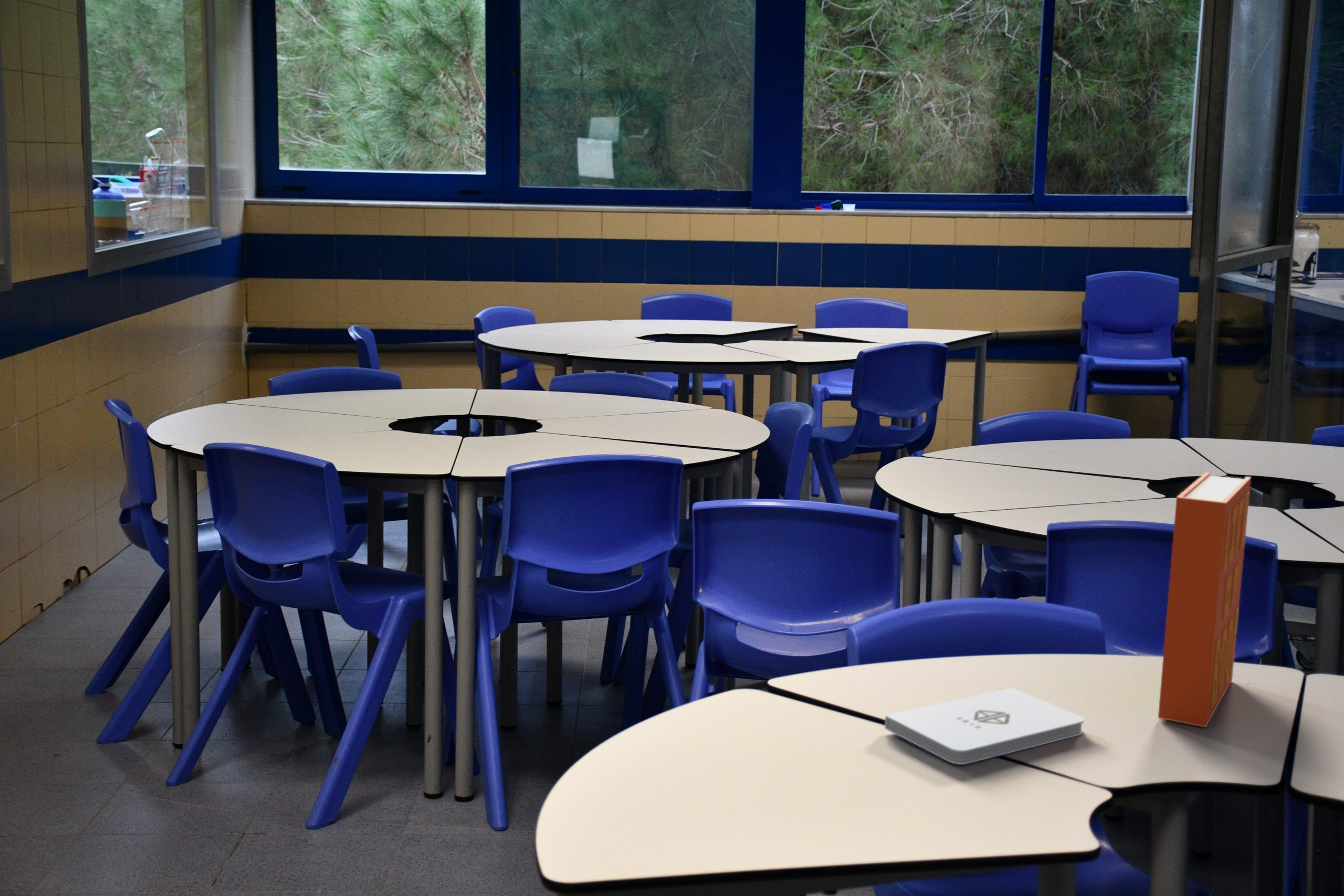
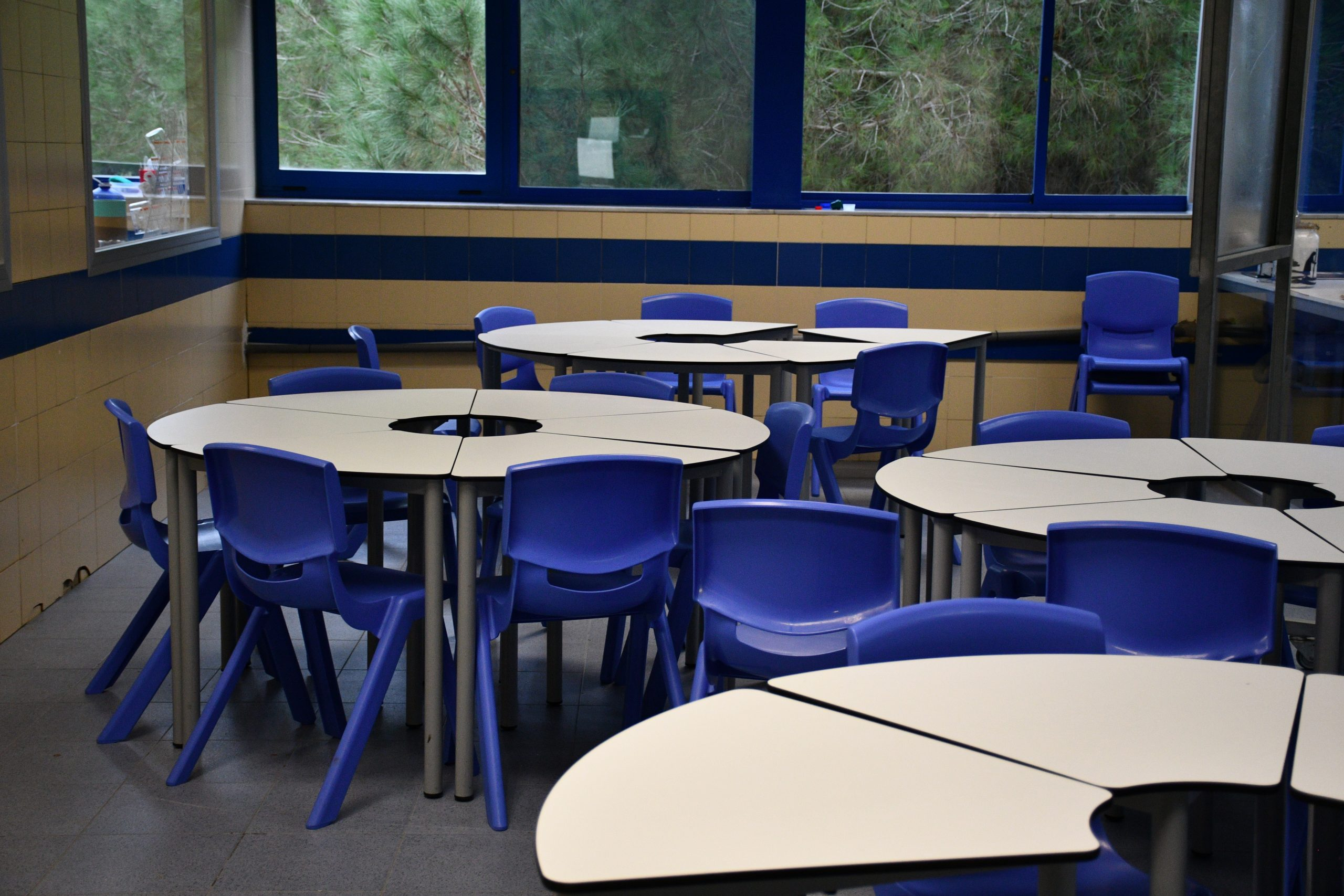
- notepad [884,687,1085,765]
- book [1158,472,1252,728]
